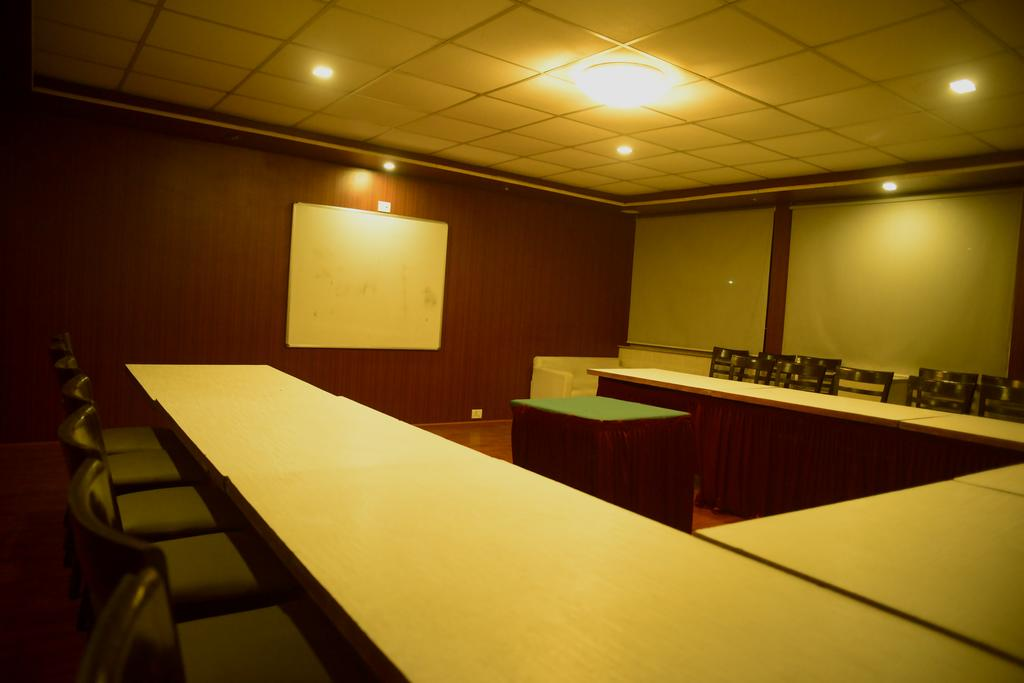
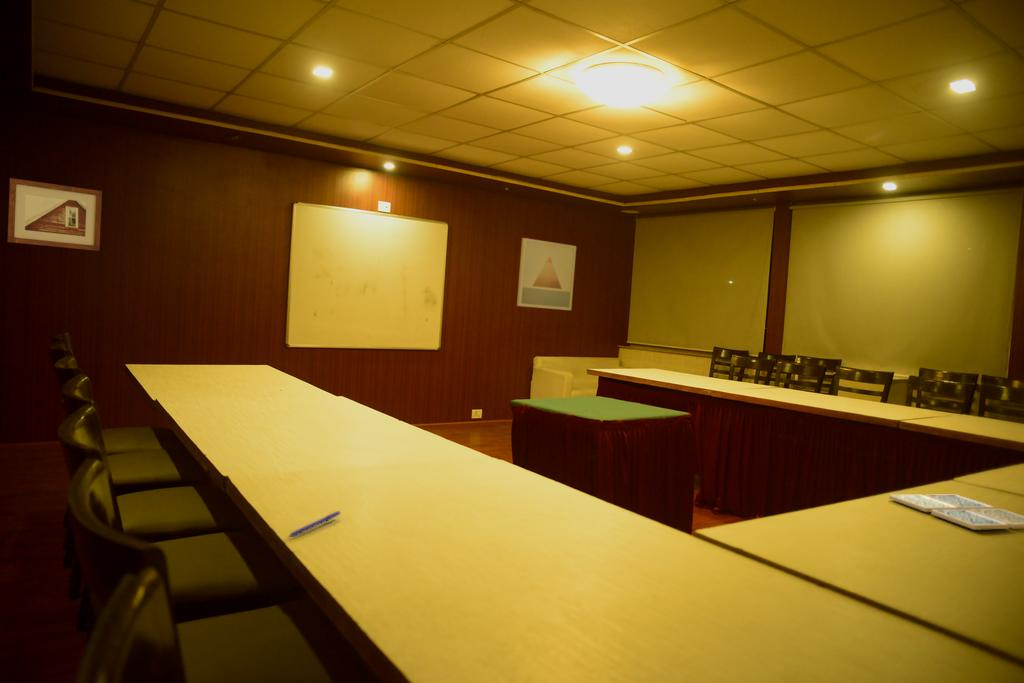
+ pen [287,510,341,538]
+ picture frame [7,177,103,252]
+ drink coaster [888,493,1024,531]
+ wall art [516,237,577,311]
